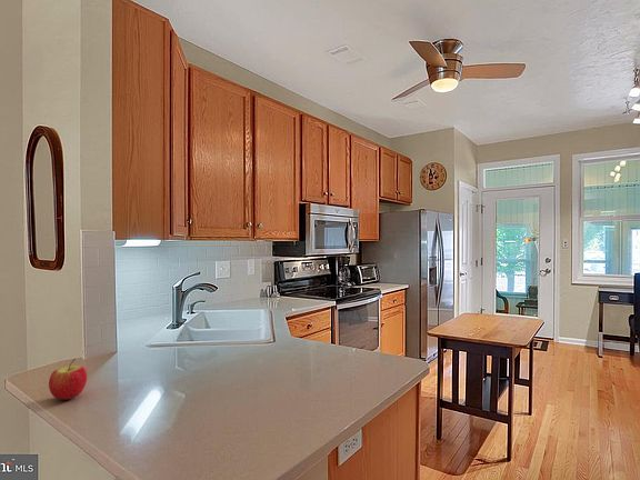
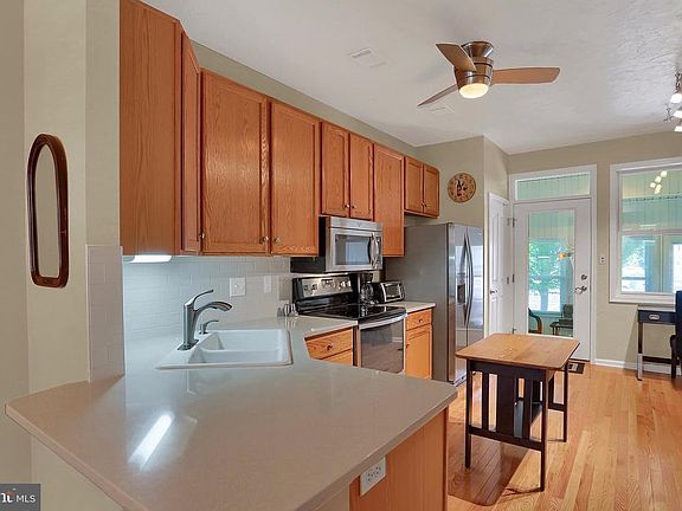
- apple [48,358,88,401]
